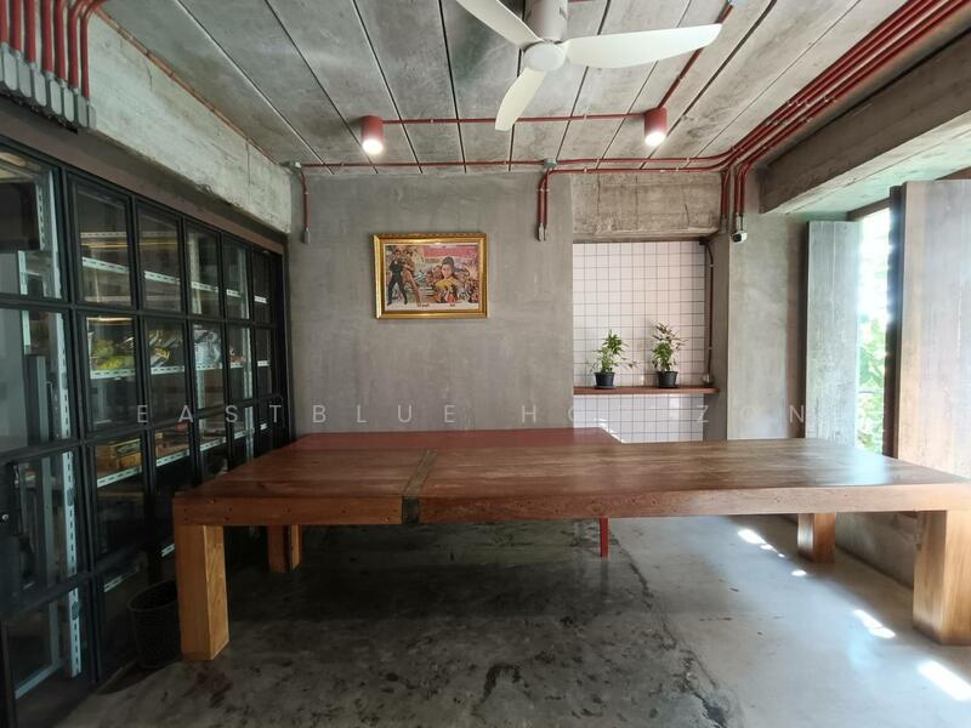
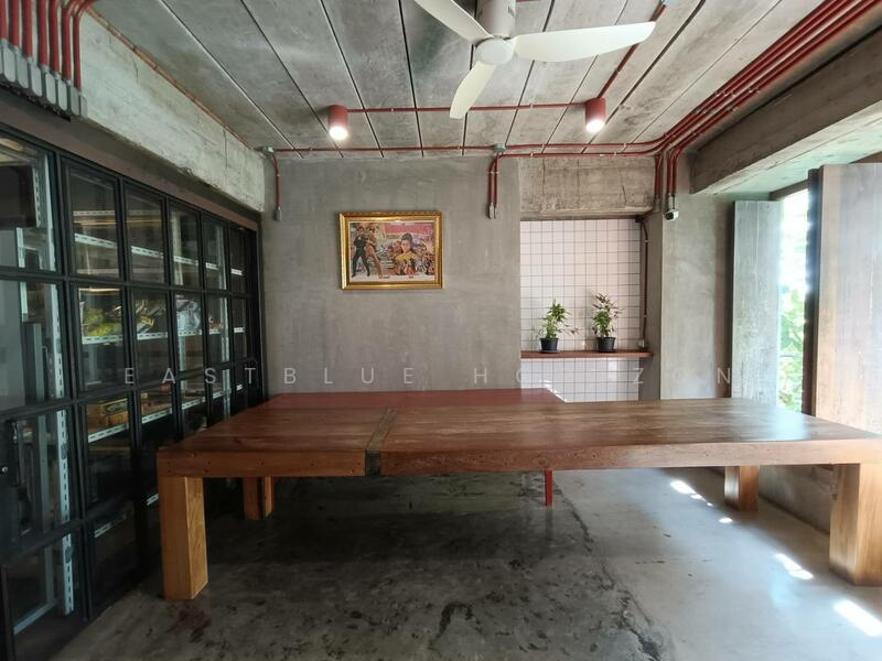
- wastebasket [126,578,186,670]
